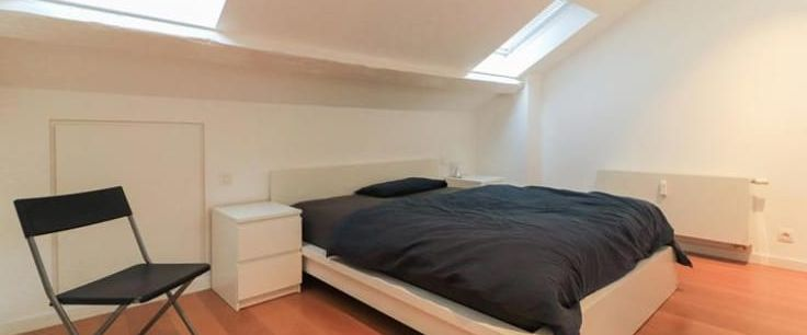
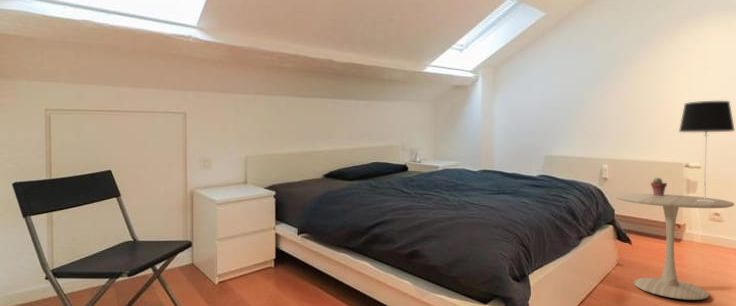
+ table lamp [678,100,736,202]
+ potted succulent [650,177,668,195]
+ side table [615,193,735,301]
